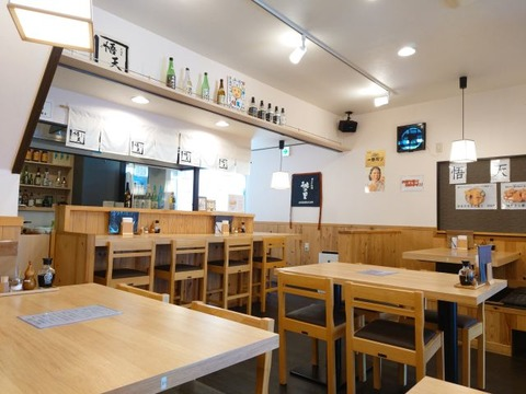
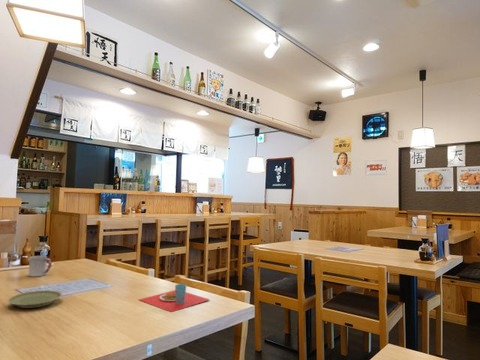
+ placemat [138,283,211,313]
+ cup [28,255,53,278]
+ plate [7,289,63,309]
